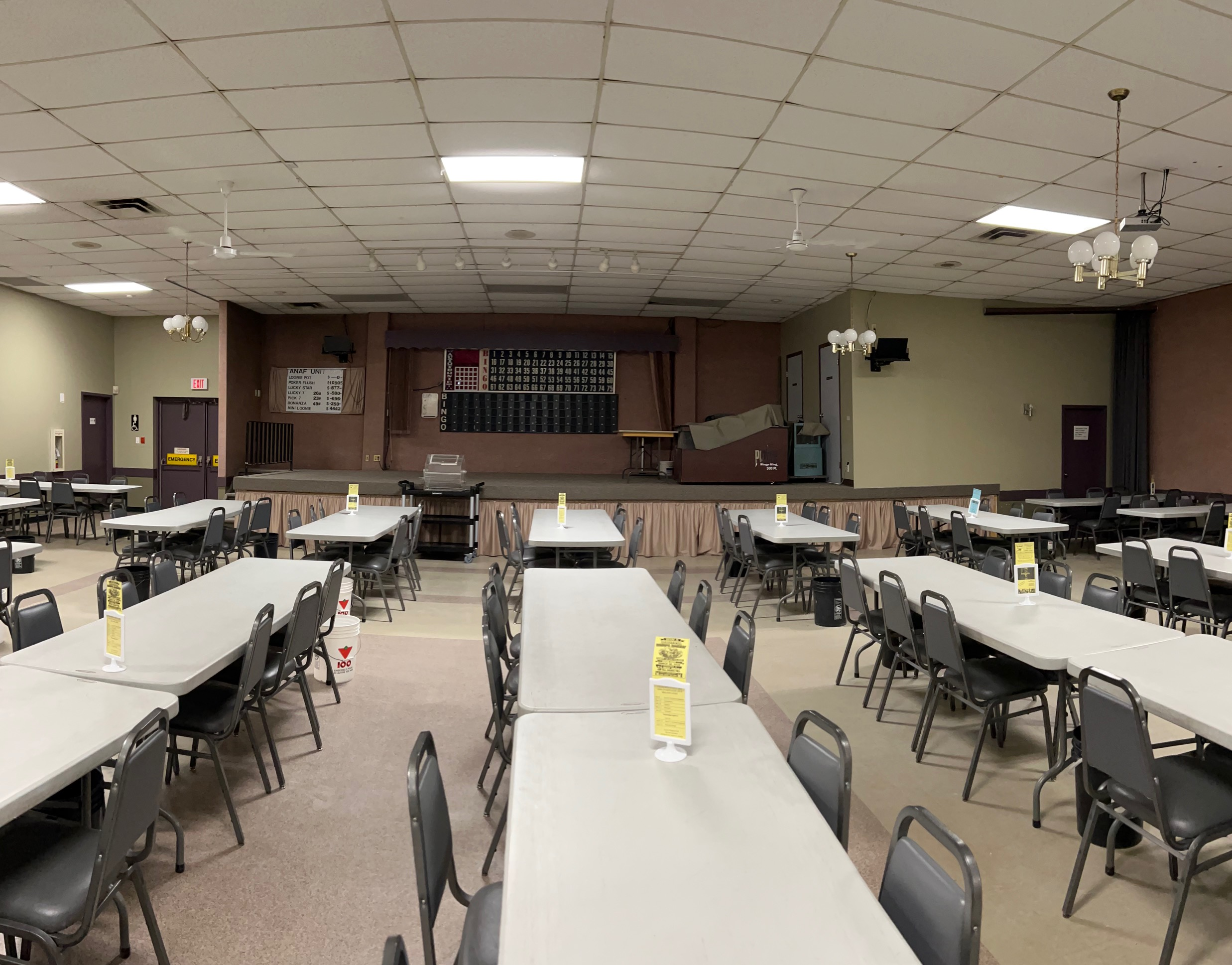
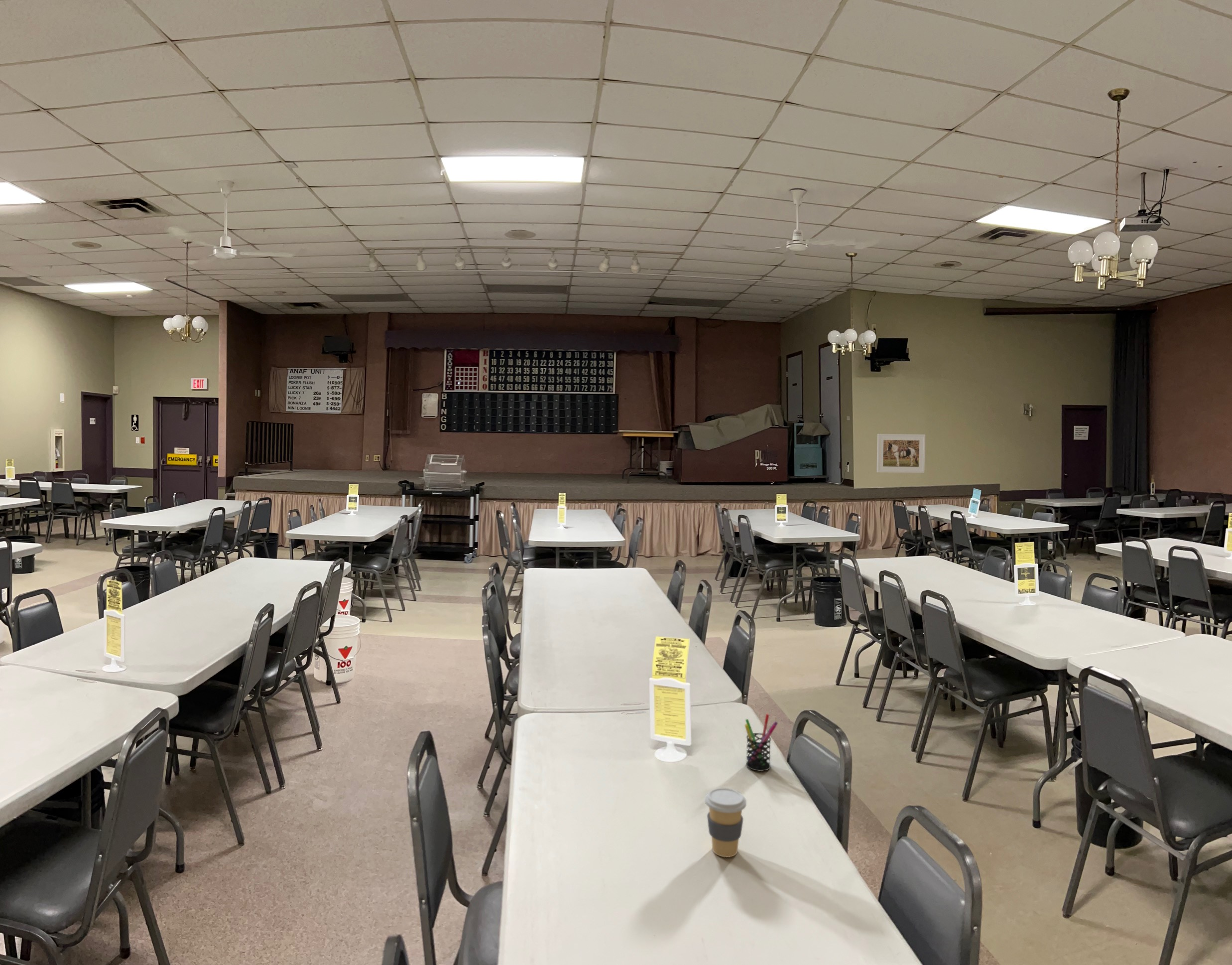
+ coffee cup [705,787,747,858]
+ pen holder [744,713,778,772]
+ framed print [876,433,926,473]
